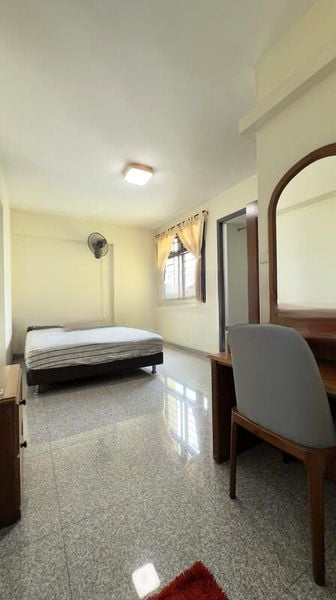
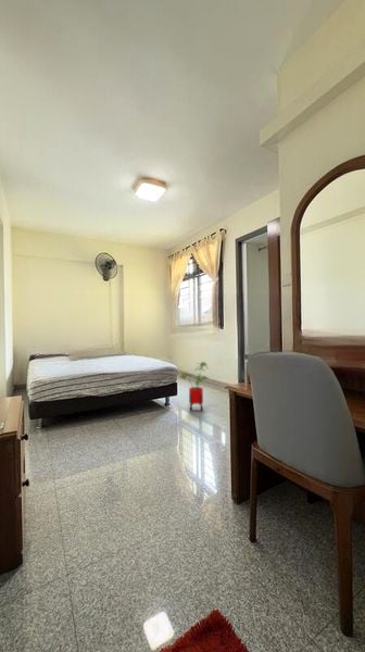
+ house plant [179,361,210,412]
